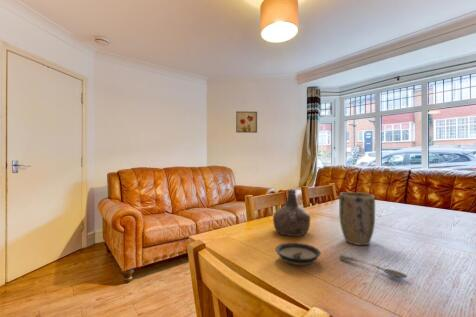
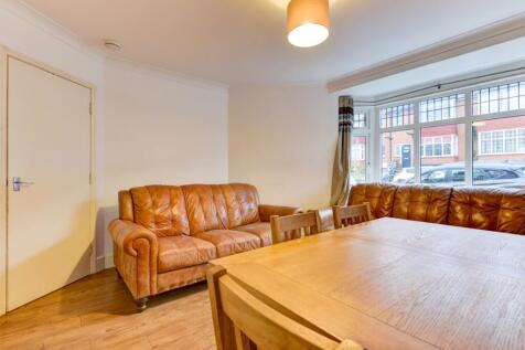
- bottle [272,188,311,237]
- saucer [275,242,321,266]
- wall art [235,110,258,134]
- soupspoon [338,253,408,279]
- plant pot [338,191,376,246]
